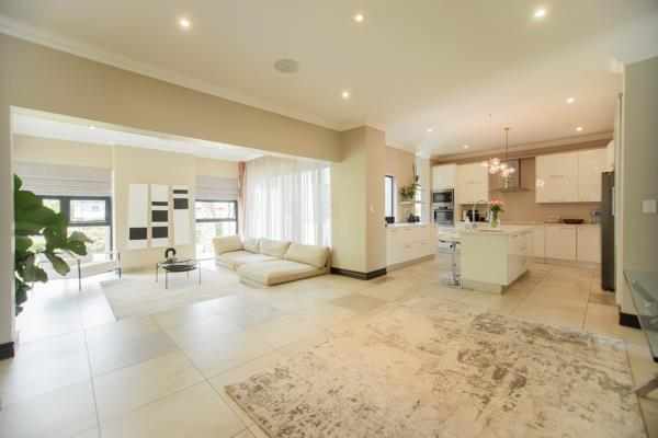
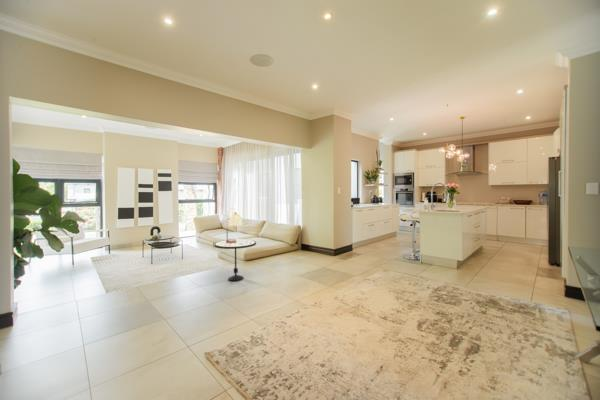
+ lamp [225,207,243,243]
+ side table [213,239,257,282]
